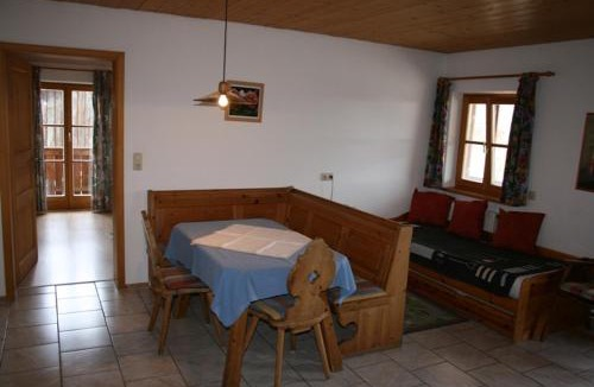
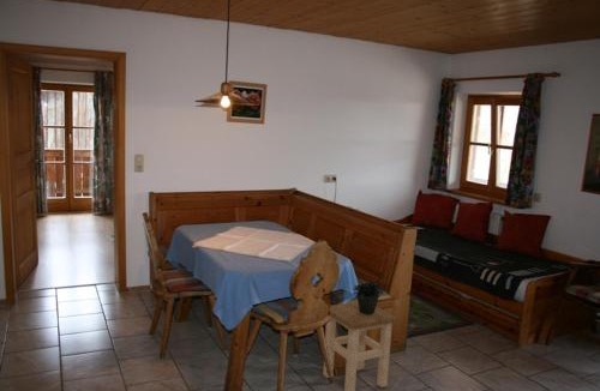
+ potted plant [352,260,389,315]
+ stool [322,301,398,391]
